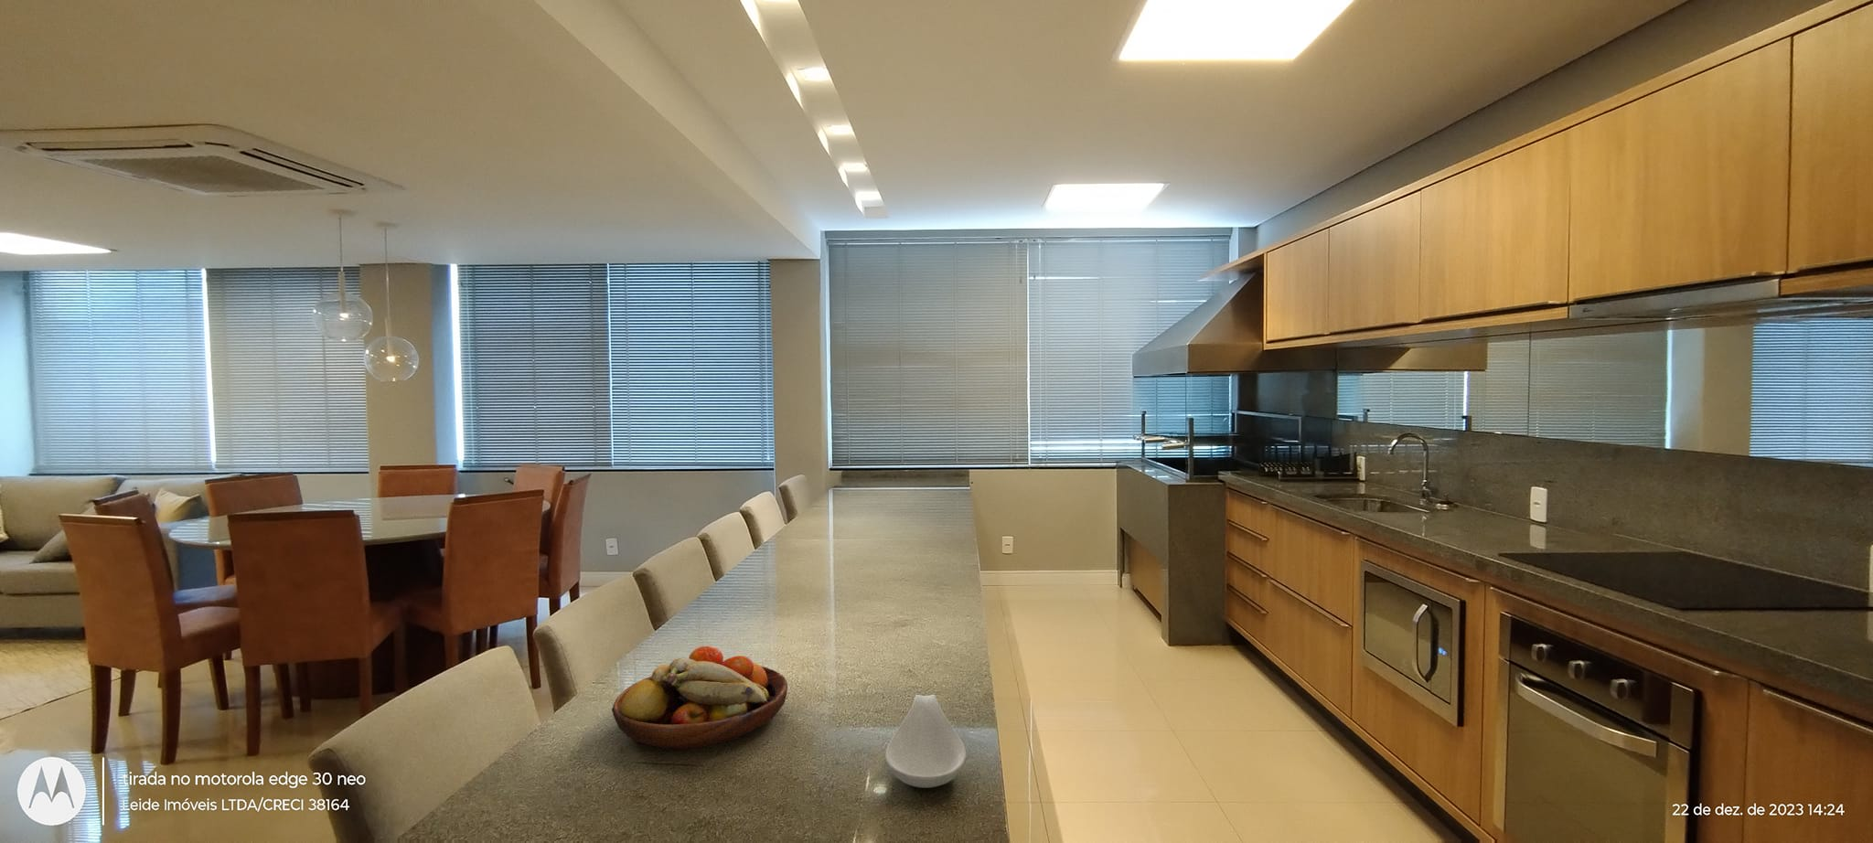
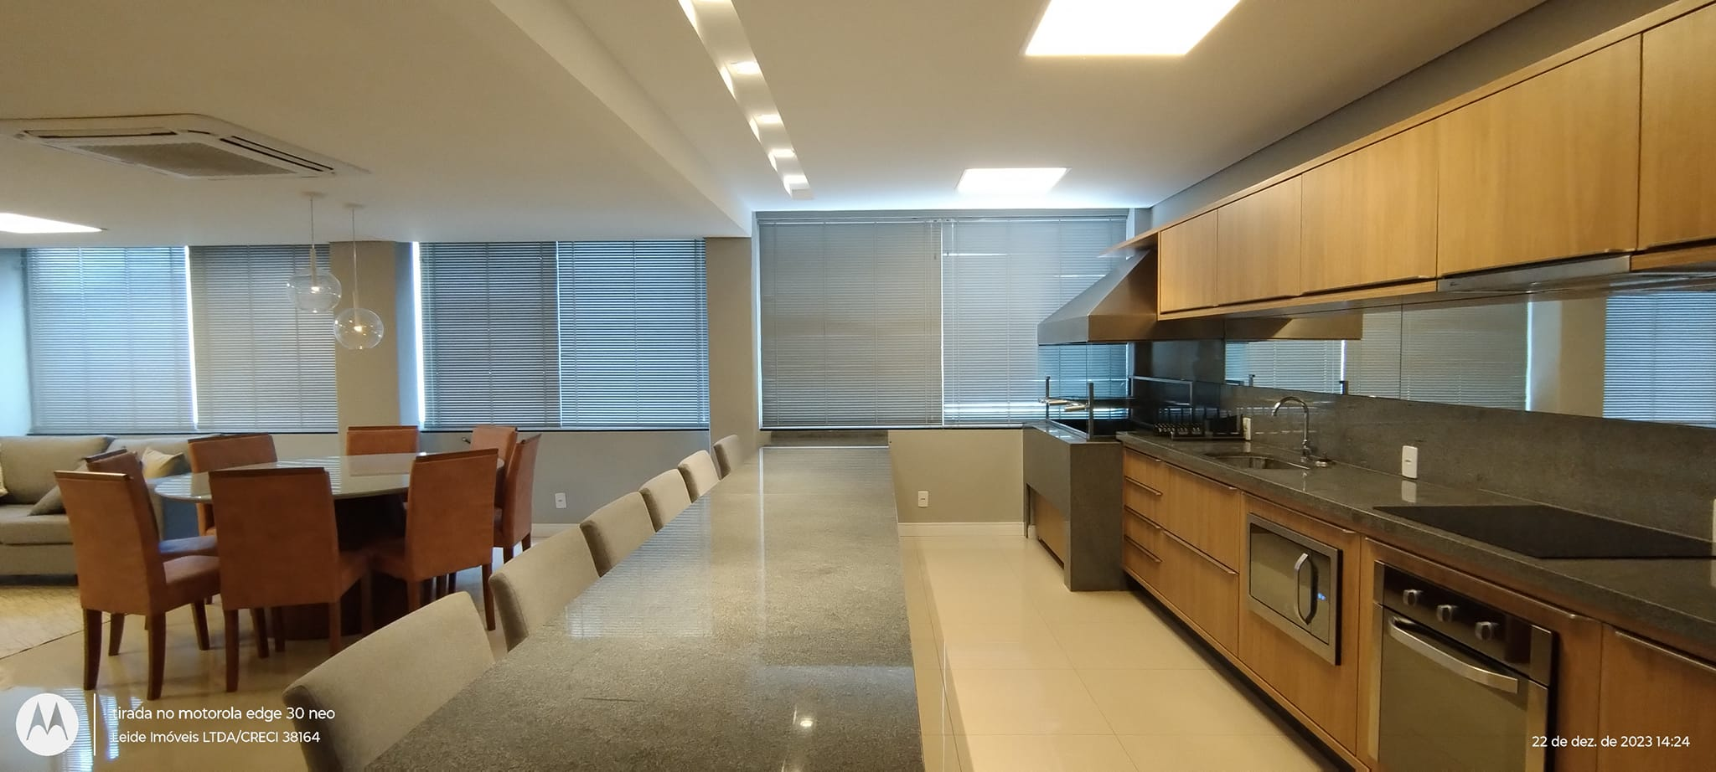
- spoon rest [884,694,966,789]
- fruit bowl [610,646,788,751]
